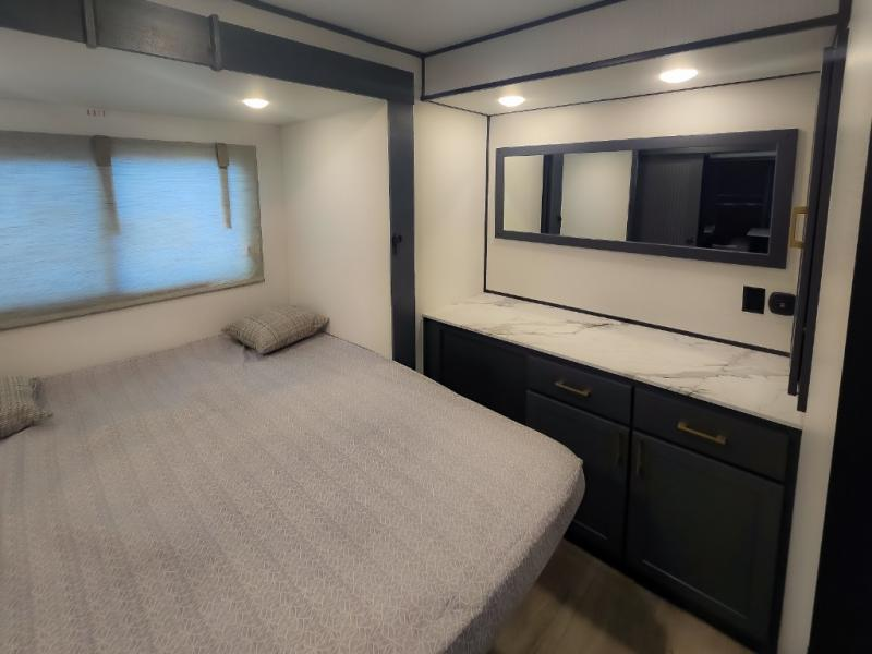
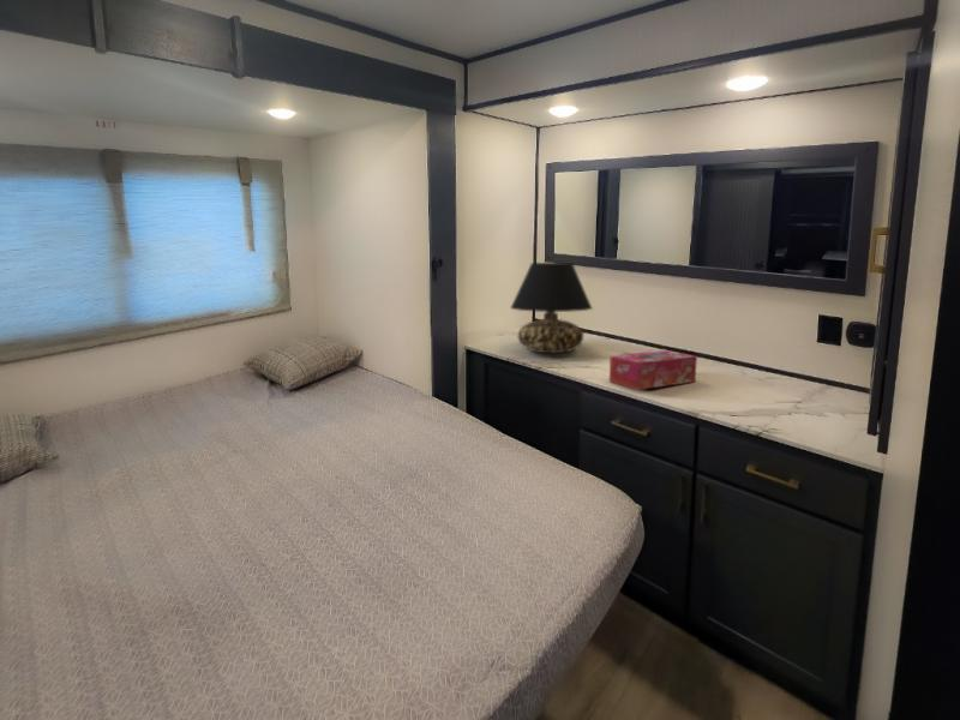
+ table lamp [509,262,594,354]
+ tissue box [608,349,698,391]
